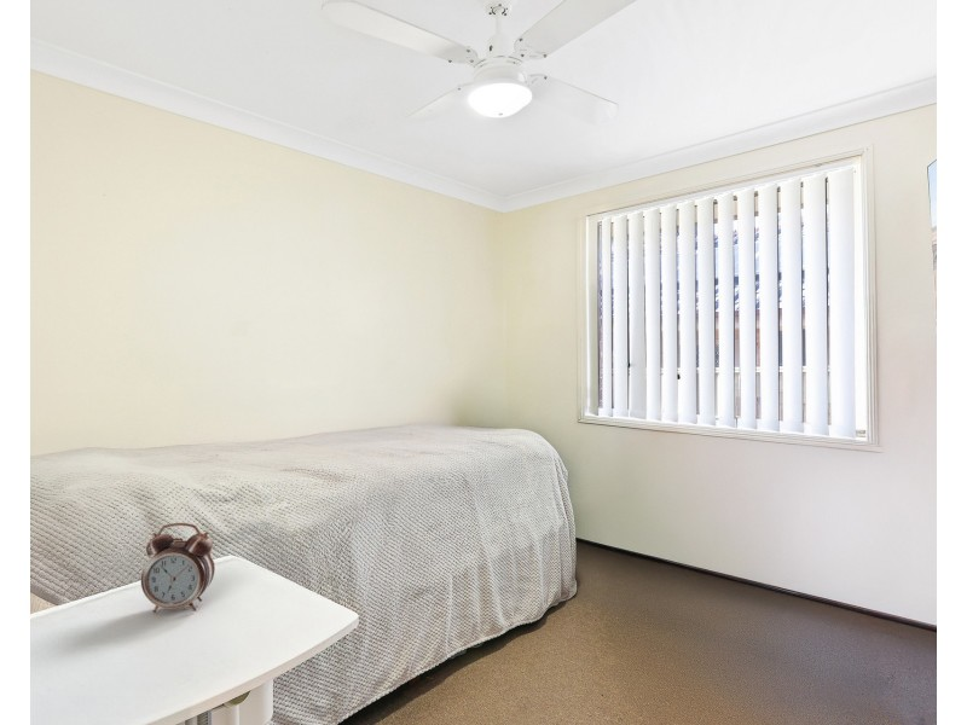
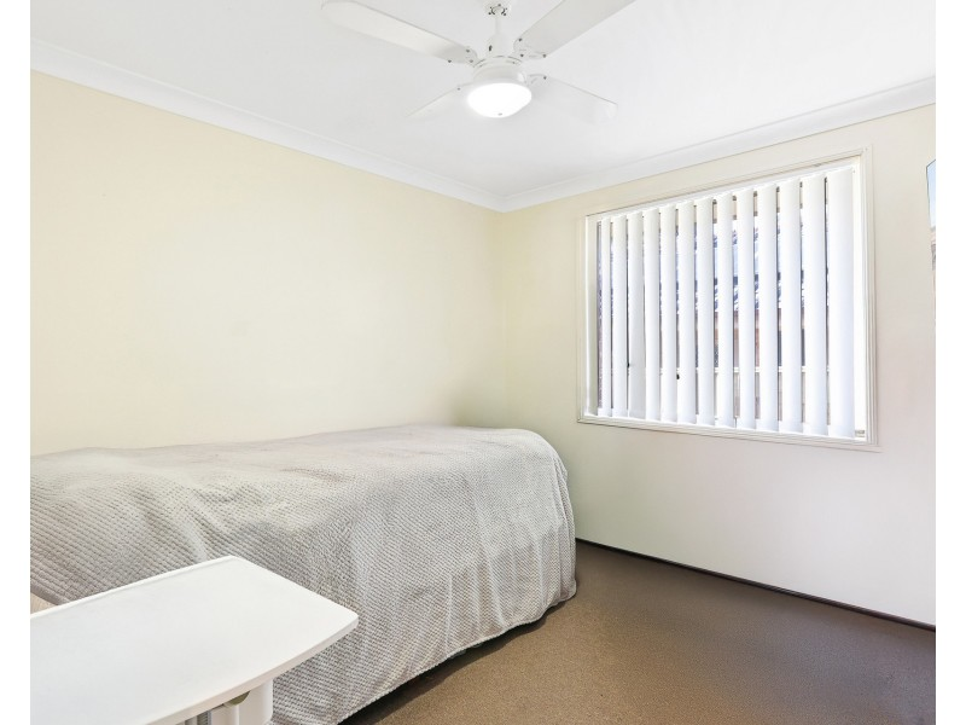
- alarm clock [140,522,216,614]
